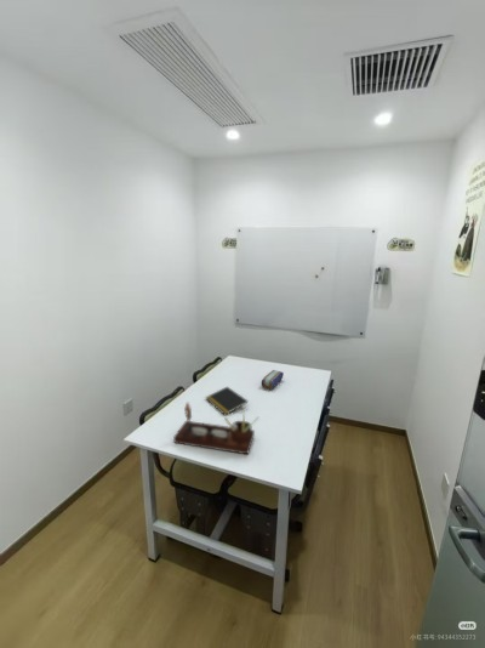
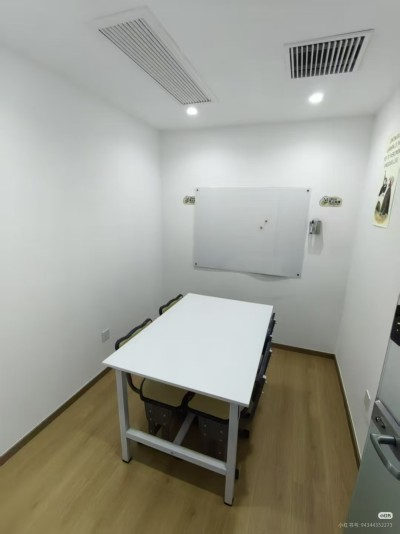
- pencil case [261,369,285,391]
- desk organizer [172,402,261,455]
- notepad [204,386,250,416]
